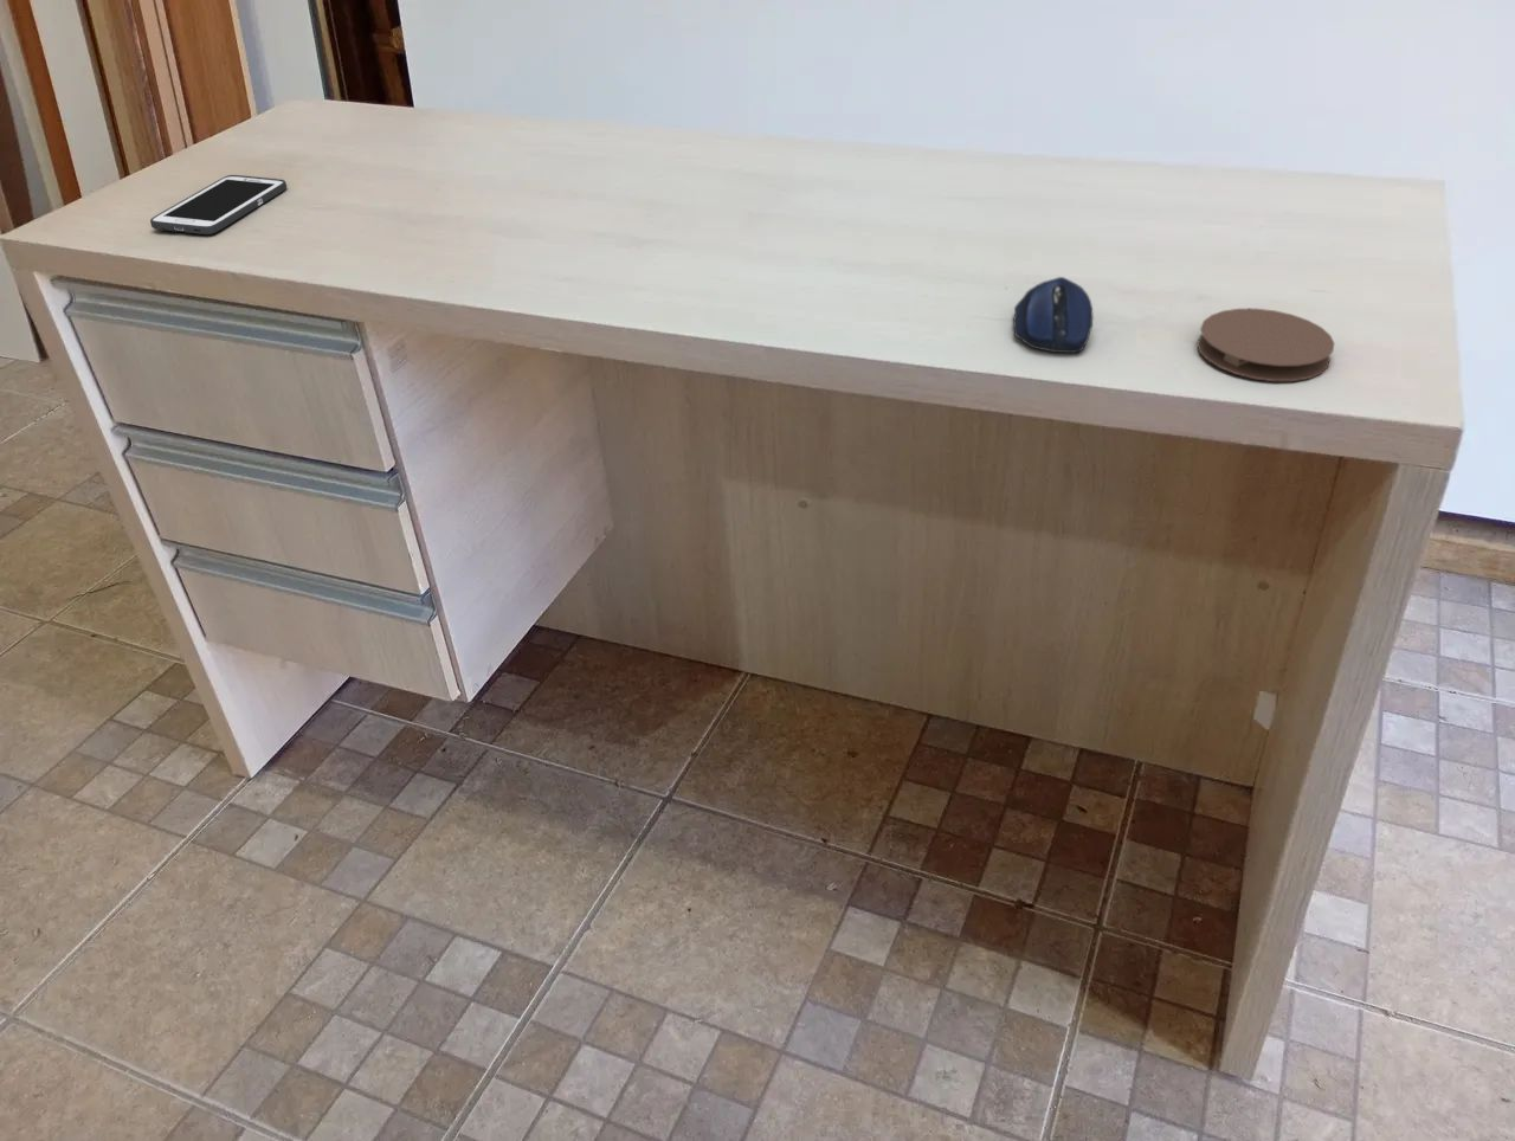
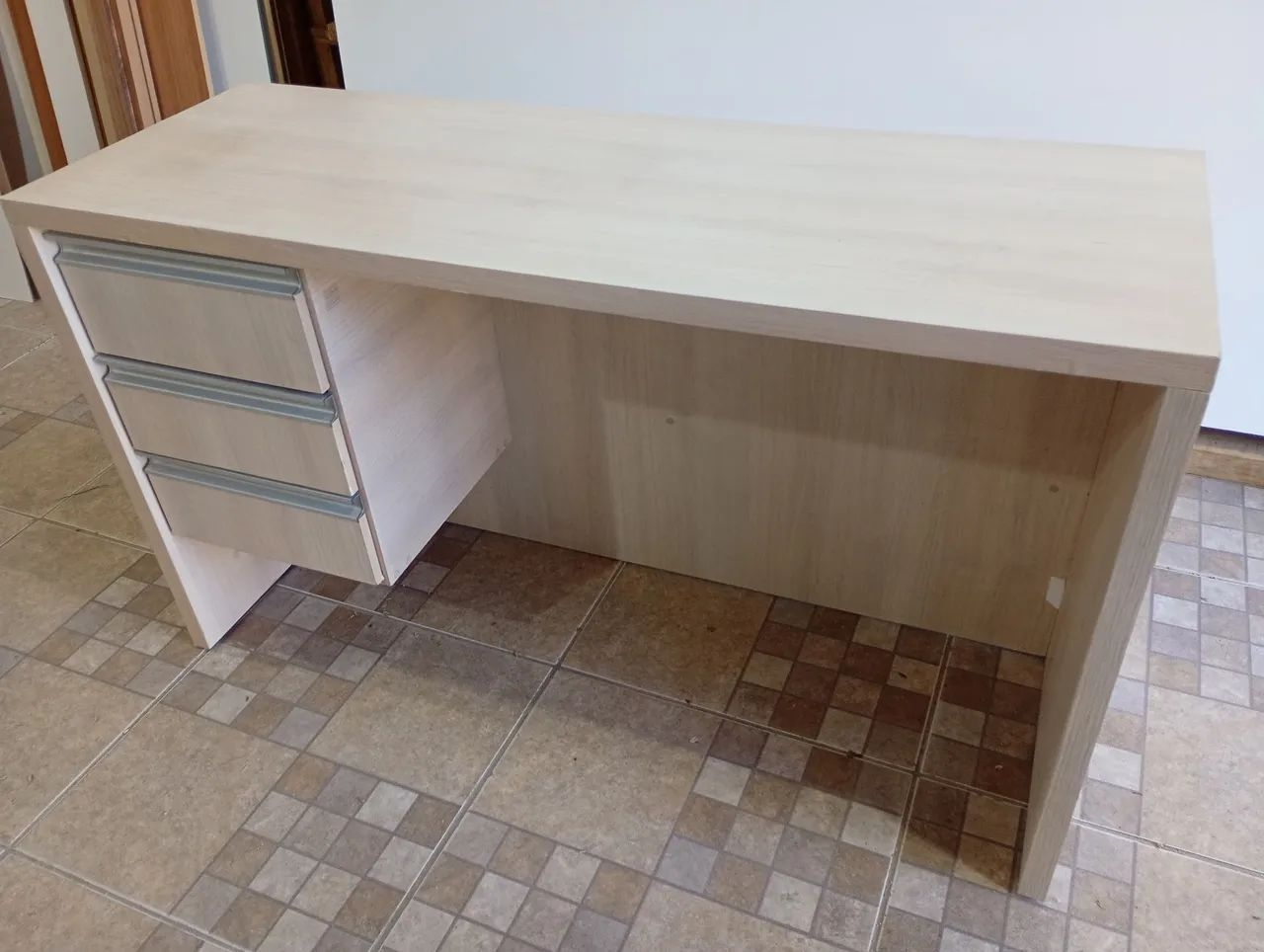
- computer mouse [1012,276,1094,354]
- coaster [1195,308,1336,382]
- cell phone [149,174,288,236]
